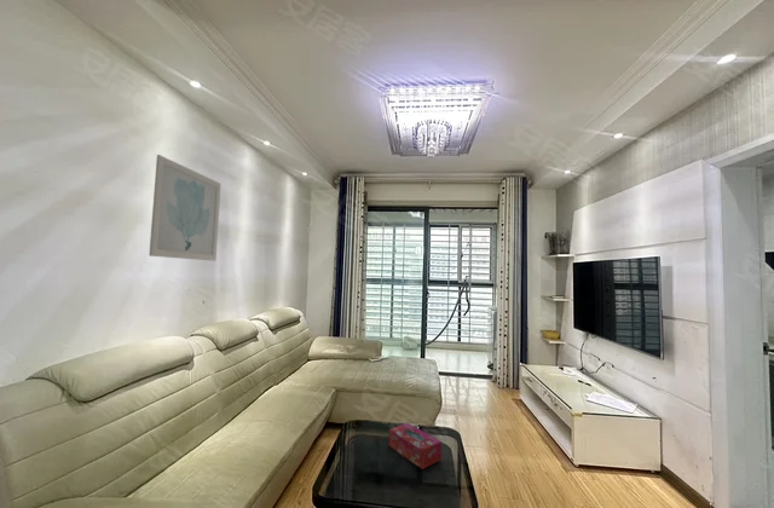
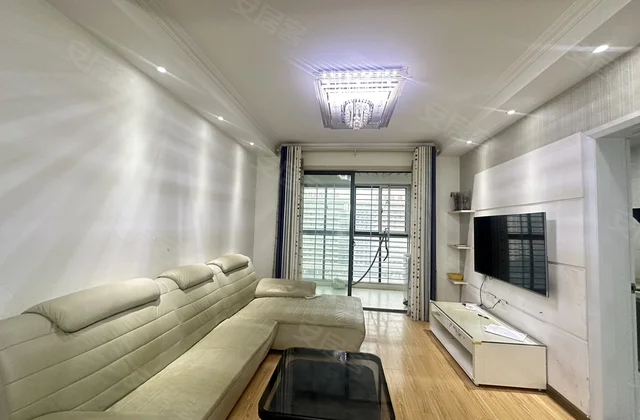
- tissue box [388,422,443,471]
- wall art [148,154,223,262]
